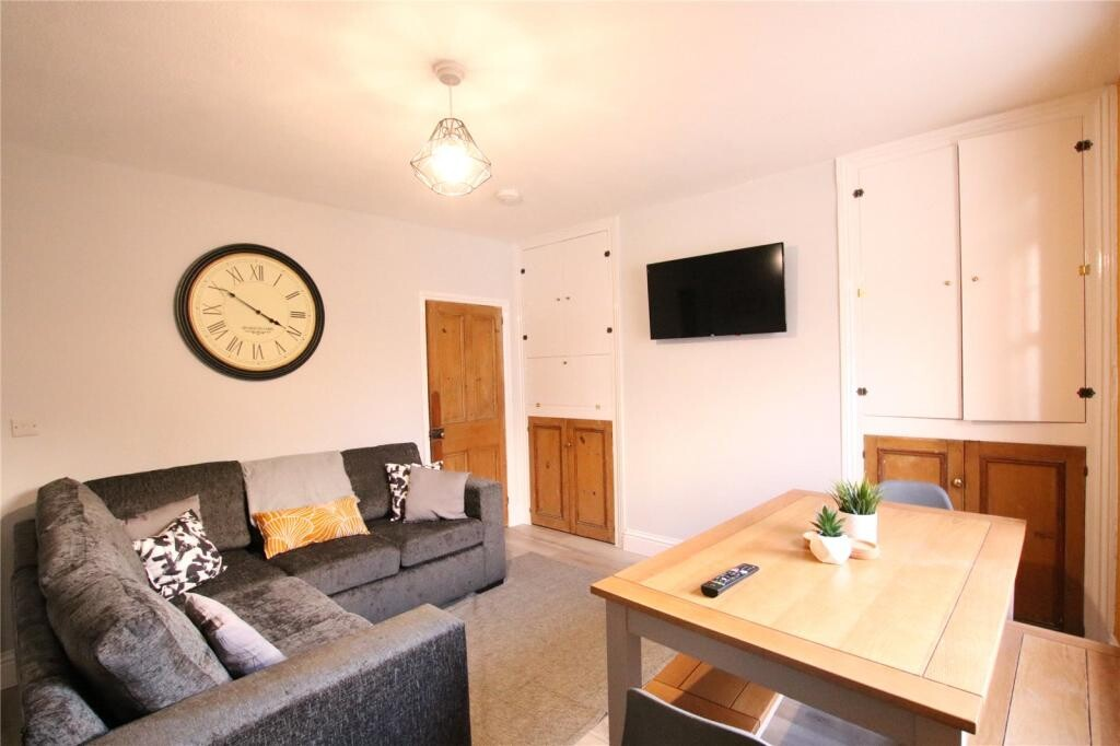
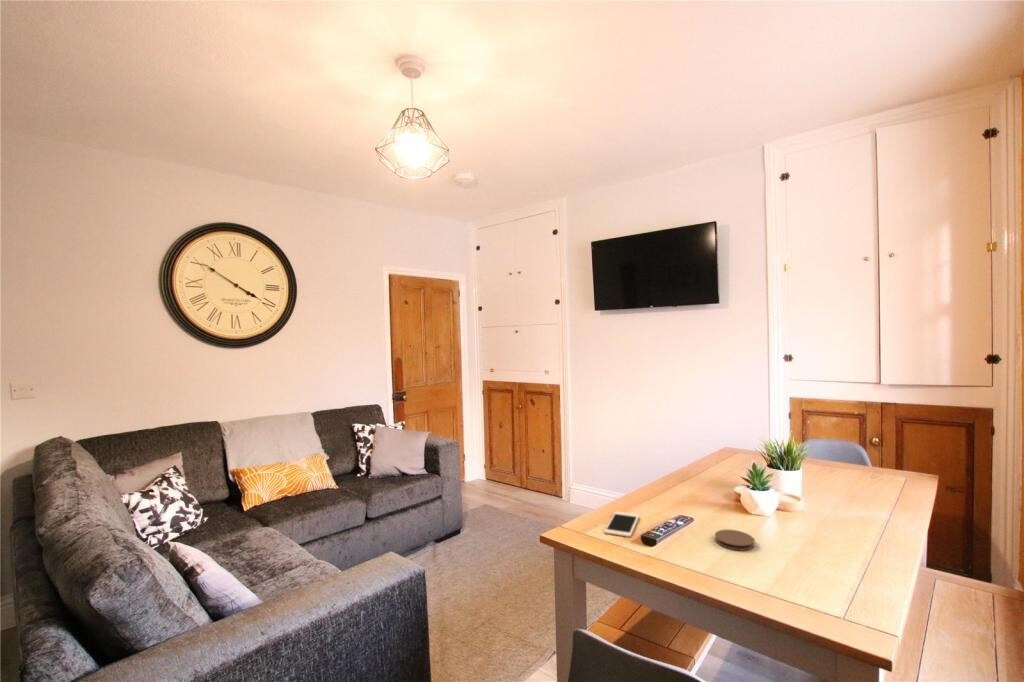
+ cell phone [603,511,640,538]
+ coaster [714,529,755,552]
